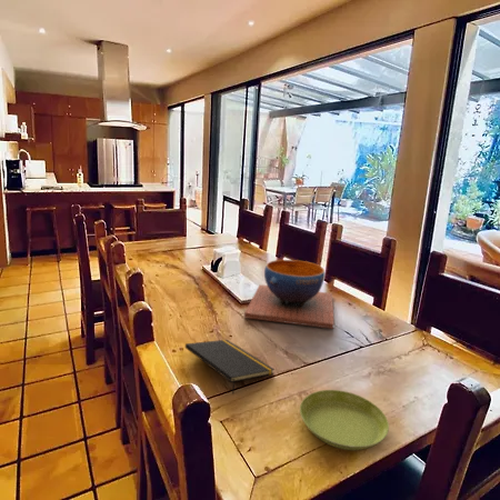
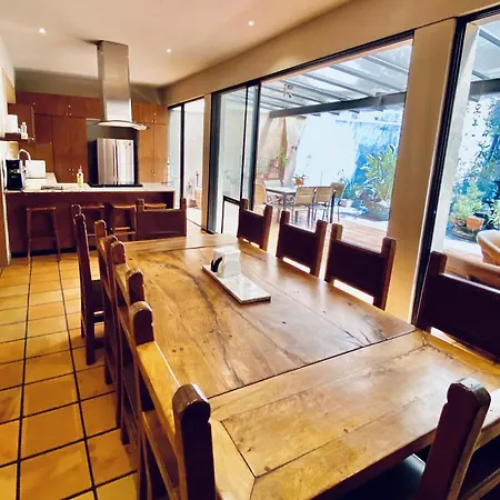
- notepad [184,339,276,396]
- decorative bowl [243,259,336,330]
- saucer [299,389,390,451]
